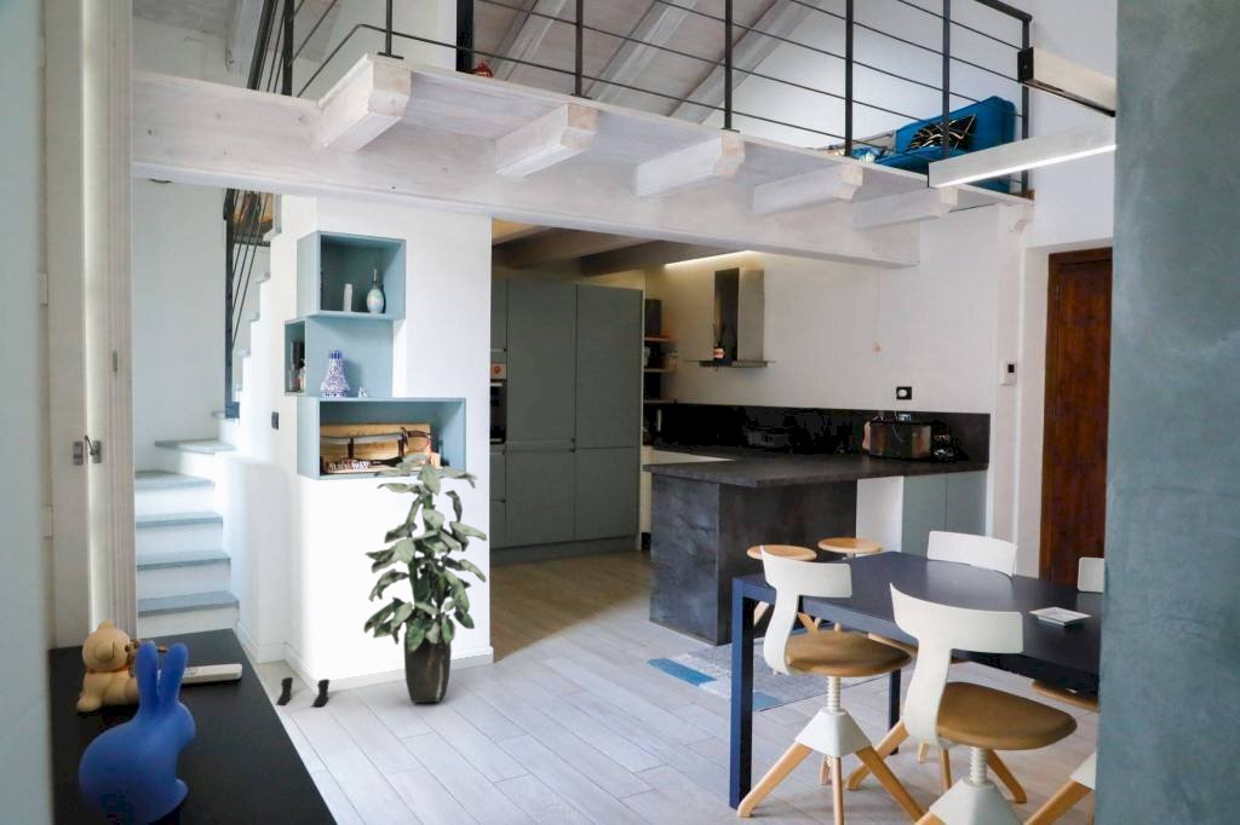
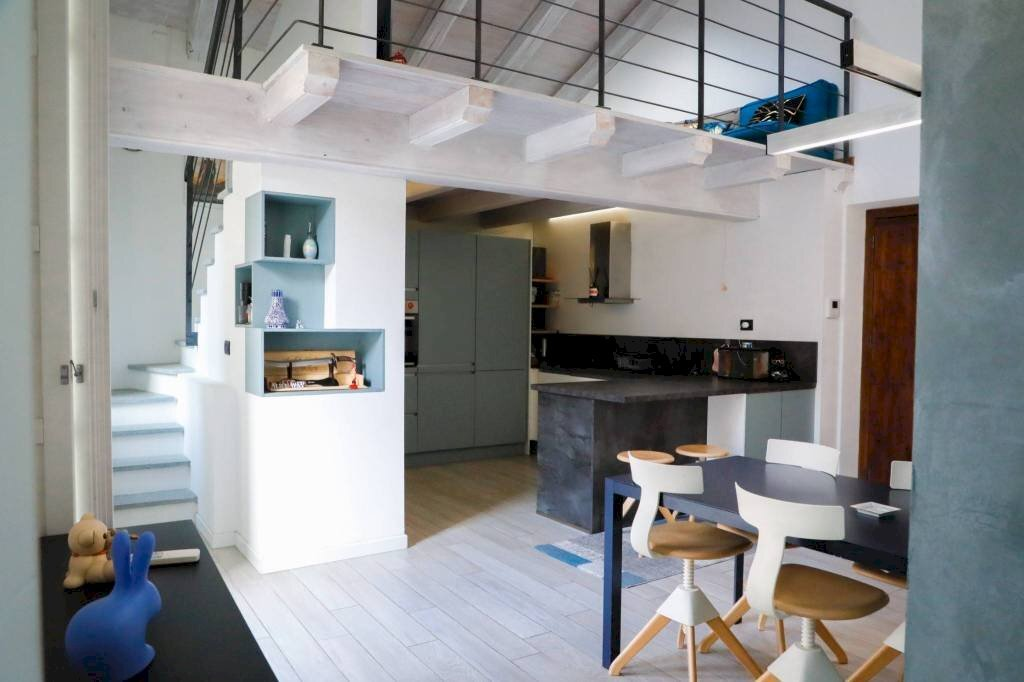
- boots [275,676,331,709]
- indoor plant [362,452,488,704]
